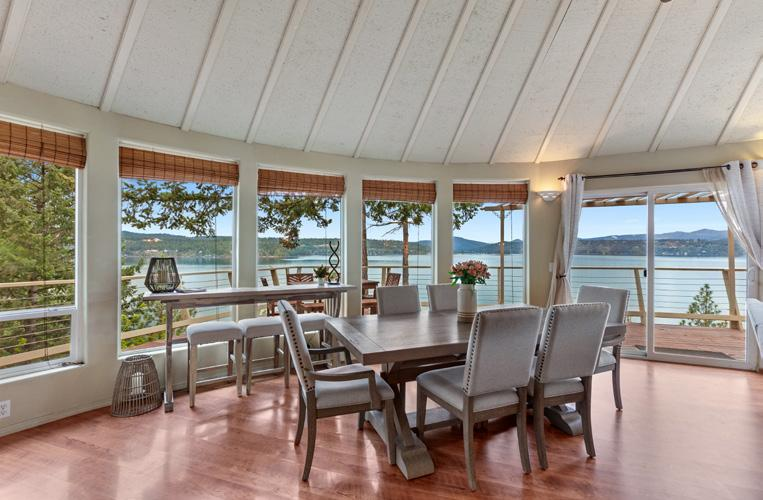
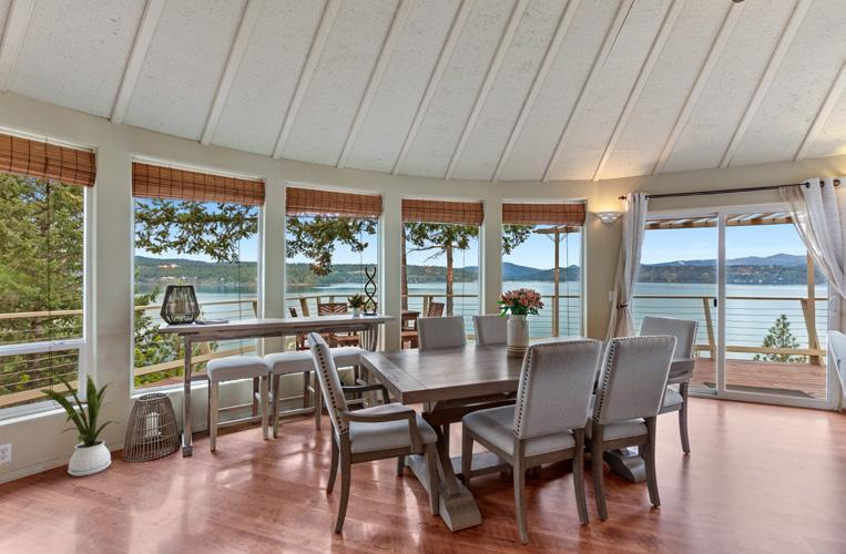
+ house plant [39,372,120,478]
